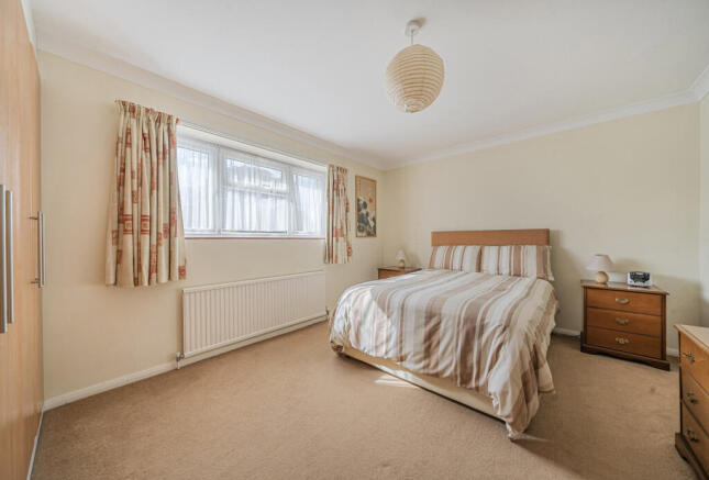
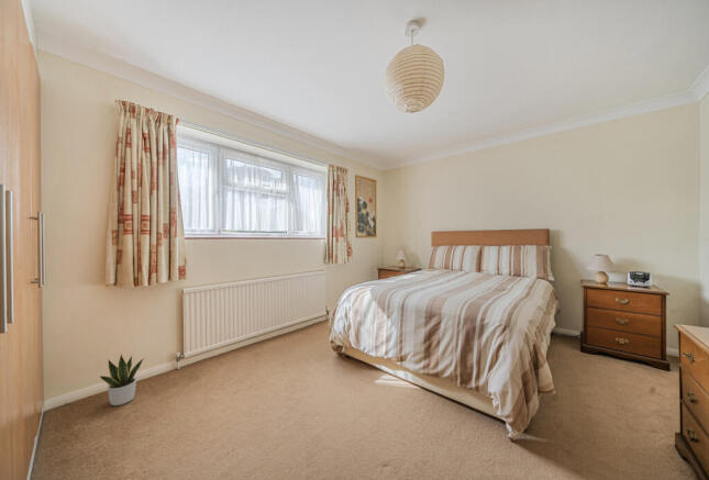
+ potted plant [99,353,145,406]
